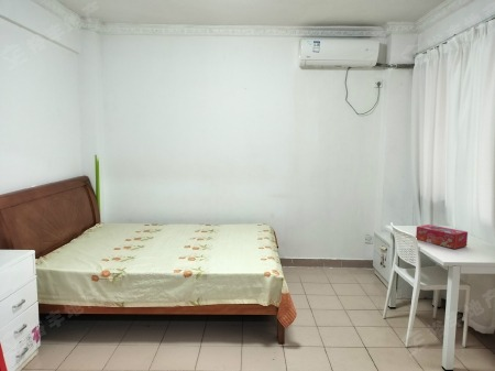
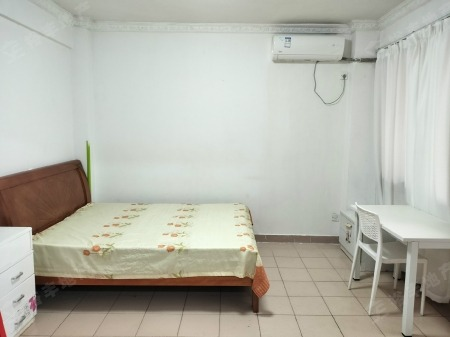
- tissue box [415,223,469,250]
